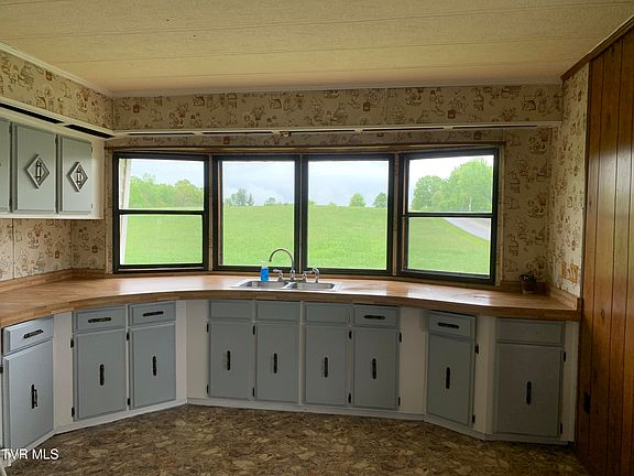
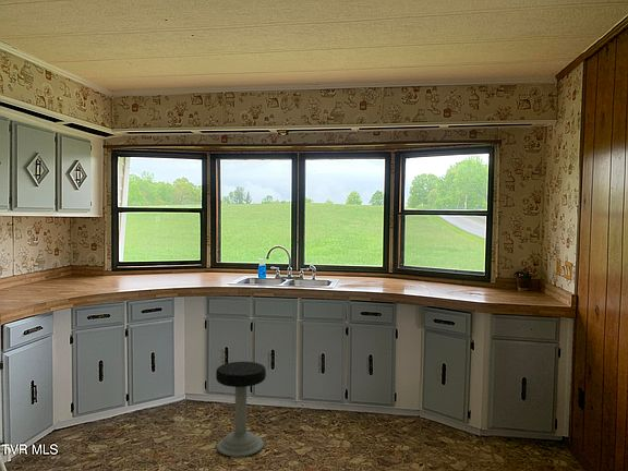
+ stool [215,361,267,458]
